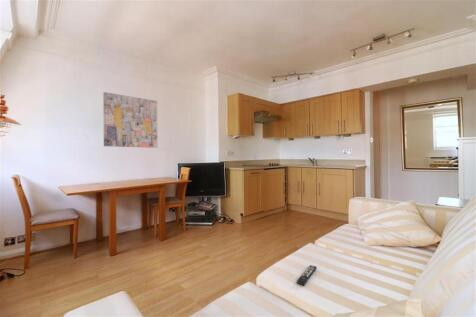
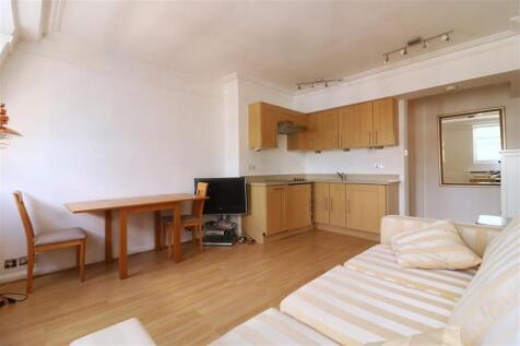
- wall art [103,91,159,149]
- remote control [296,264,318,287]
